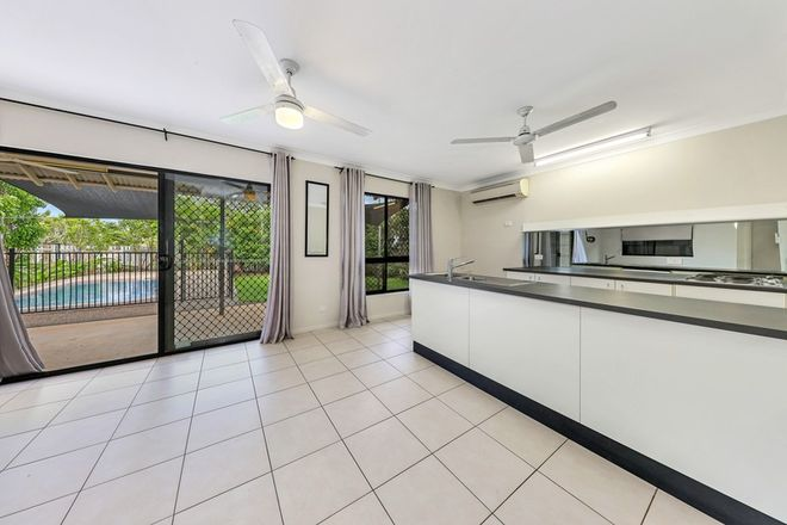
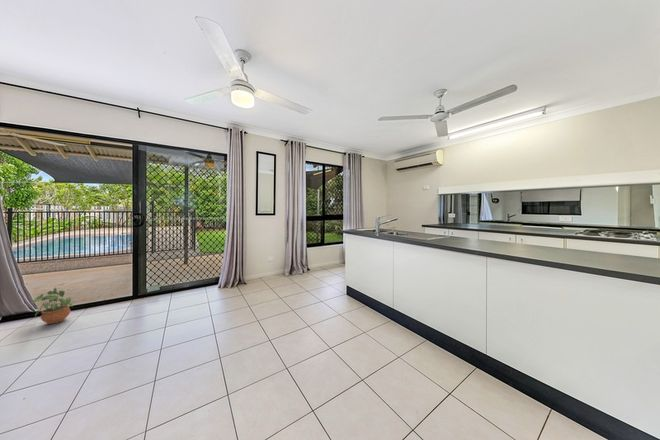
+ potted plant [30,287,74,325]
